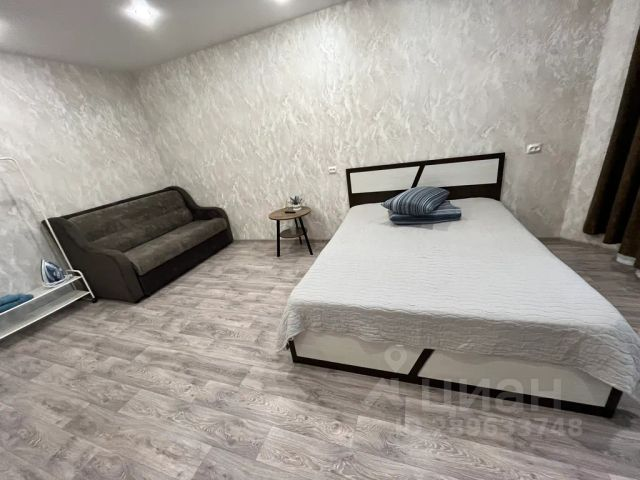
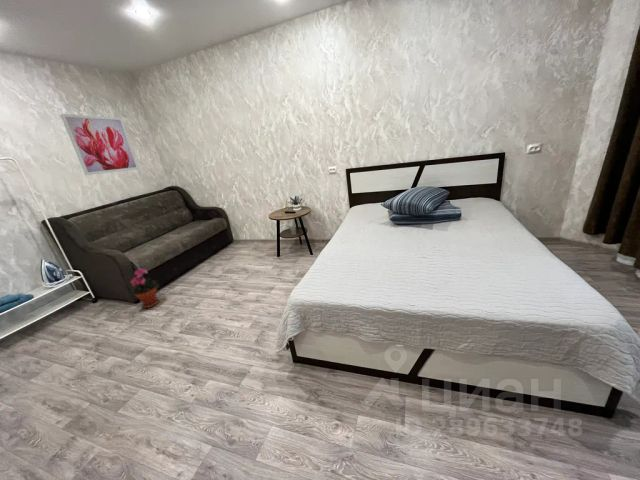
+ wall art [59,113,140,176]
+ potted plant [128,268,160,309]
